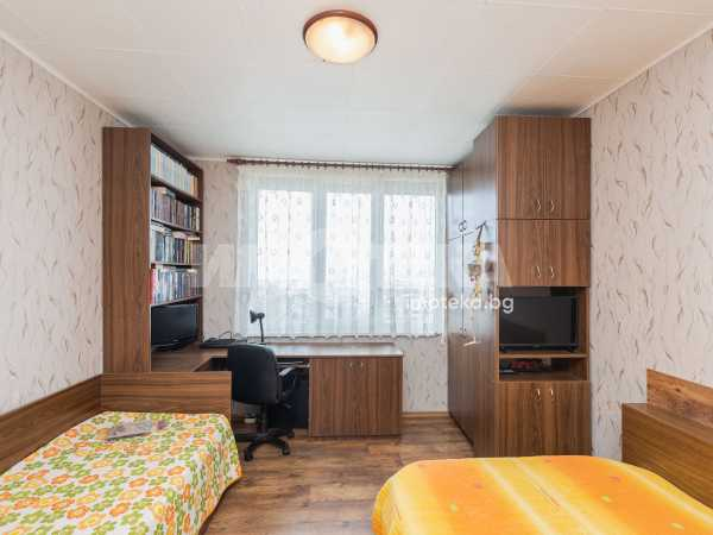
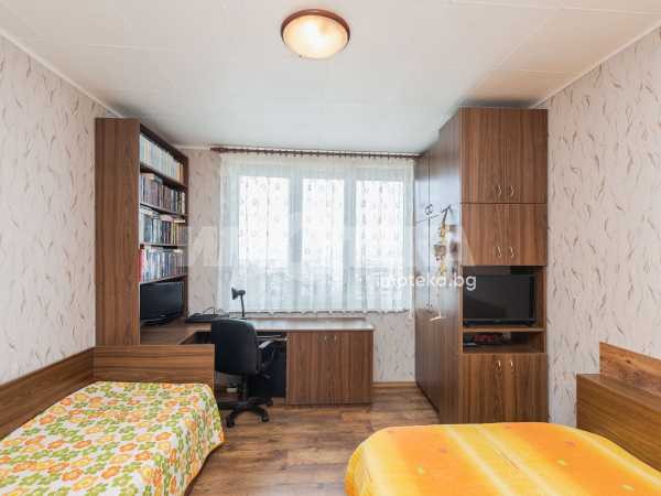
- magazine [106,418,166,441]
